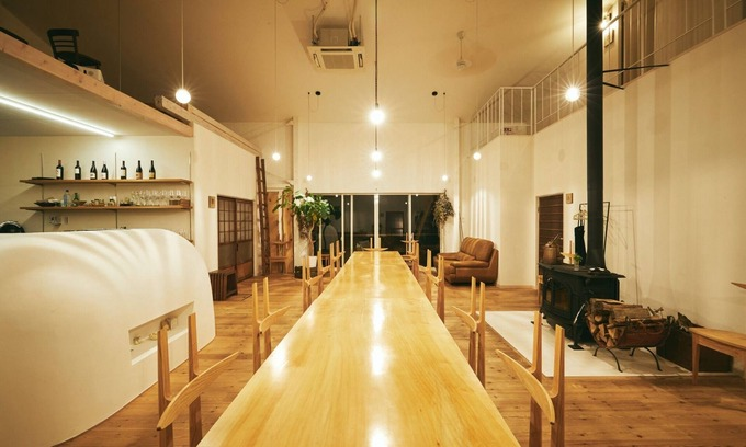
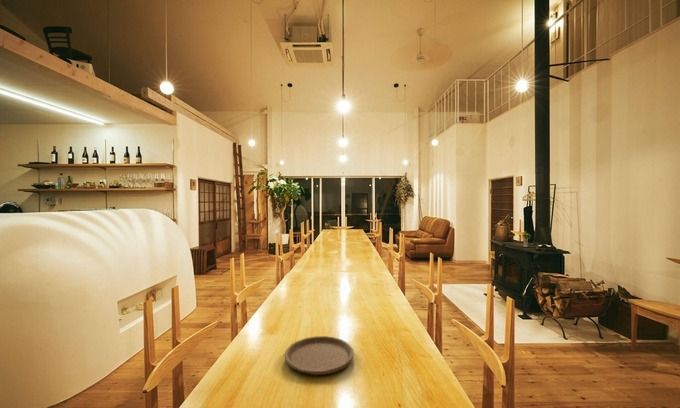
+ plate [283,335,355,376]
